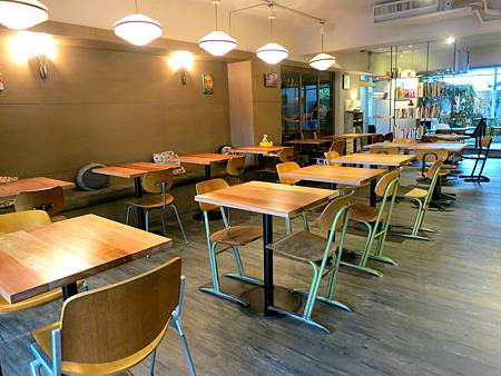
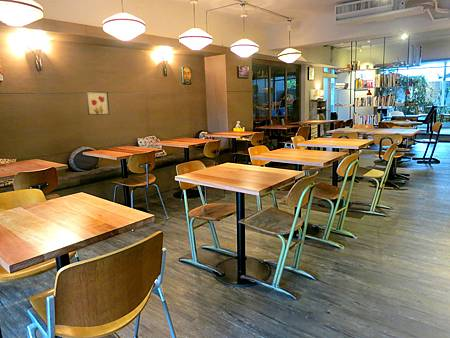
+ wall art [85,90,111,116]
